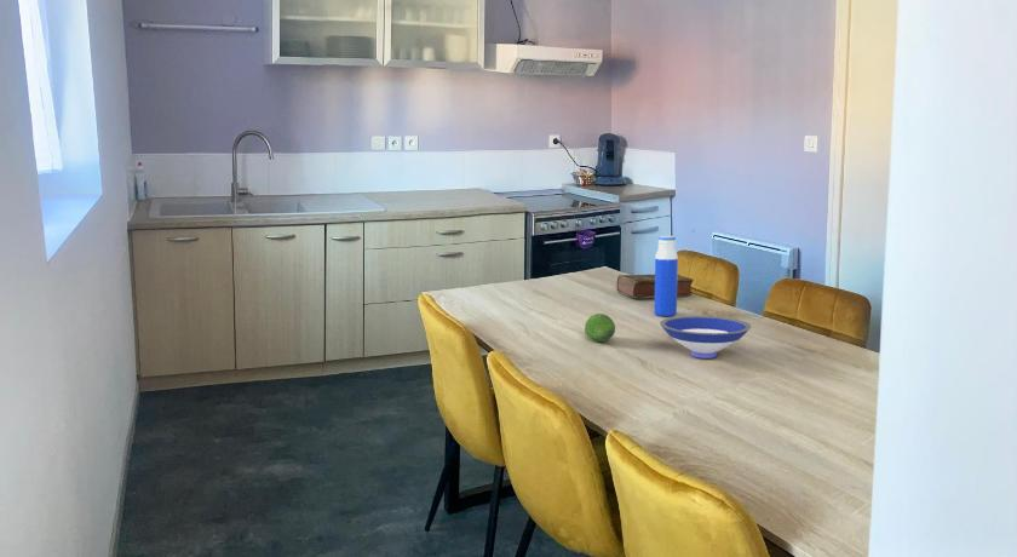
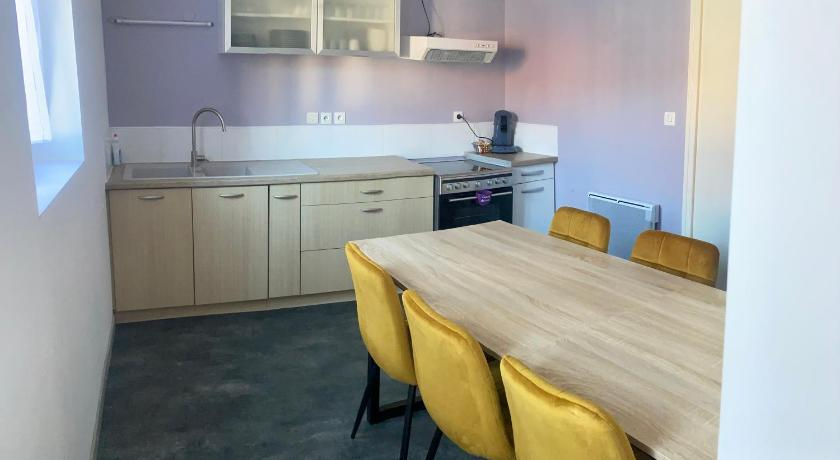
- fruit [584,312,616,343]
- book [615,274,695,299]
- water bottle [653,235,679,317]
- bowl [659,315,752,360]
